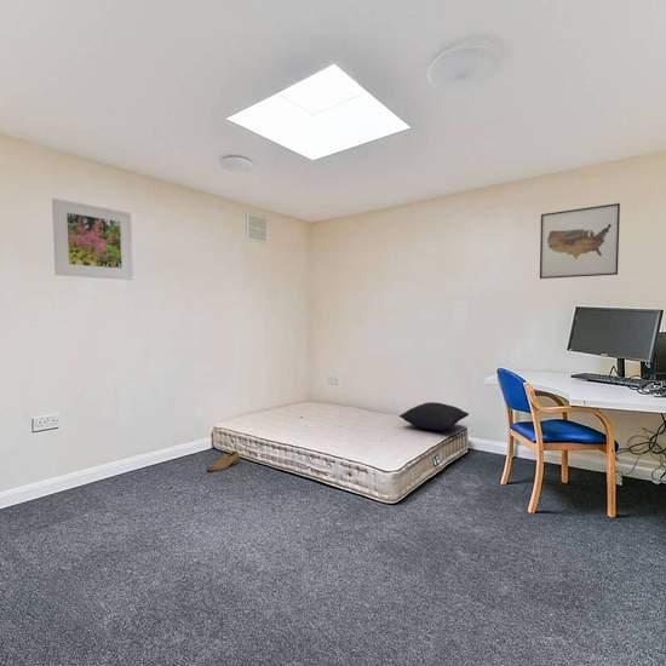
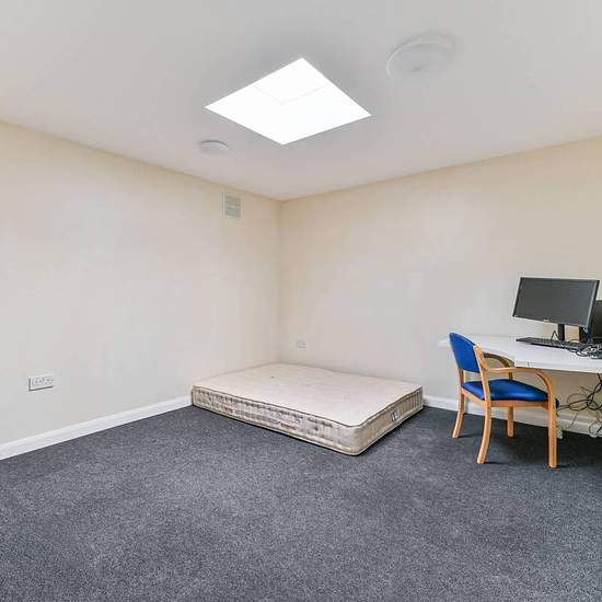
- wall art [539,202,621,280]
- pillow [398,401,470,431]
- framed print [51,197,134,281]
- shoe [206,449,241,472]
